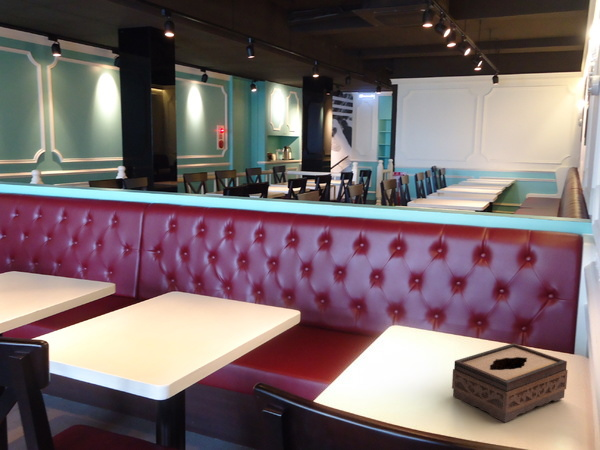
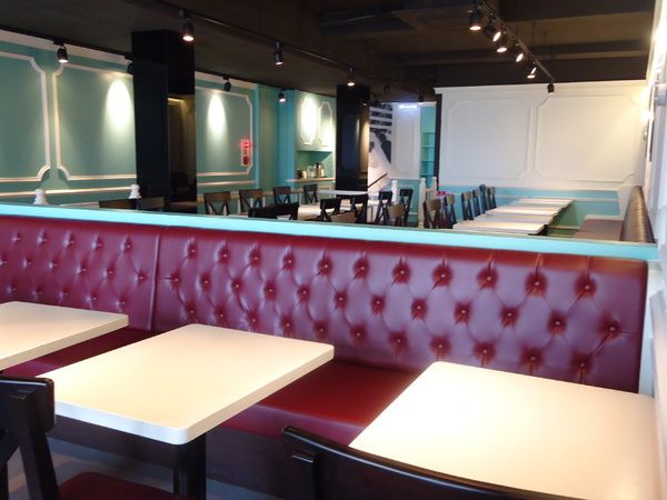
- tissue box [451,342,568,423]
